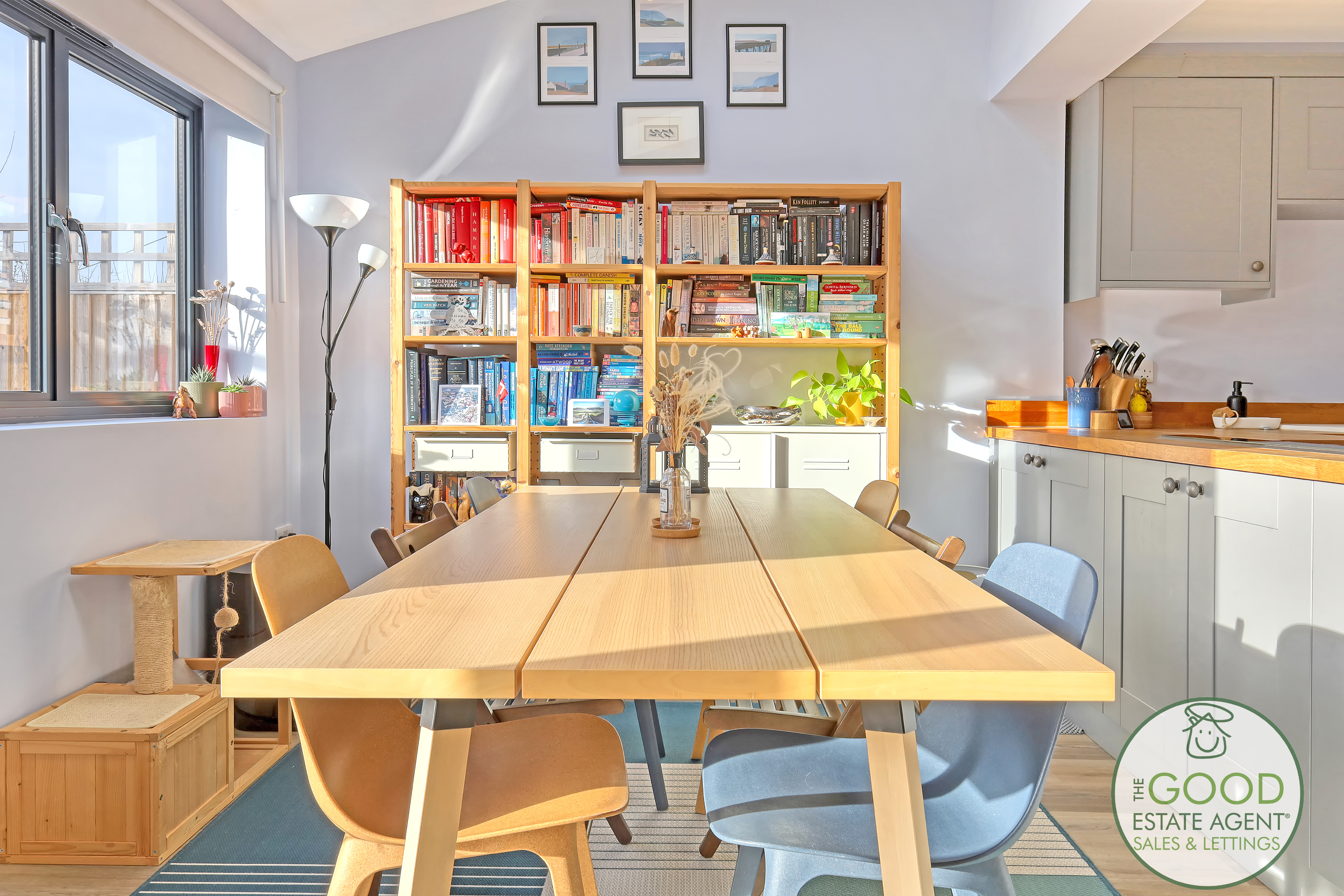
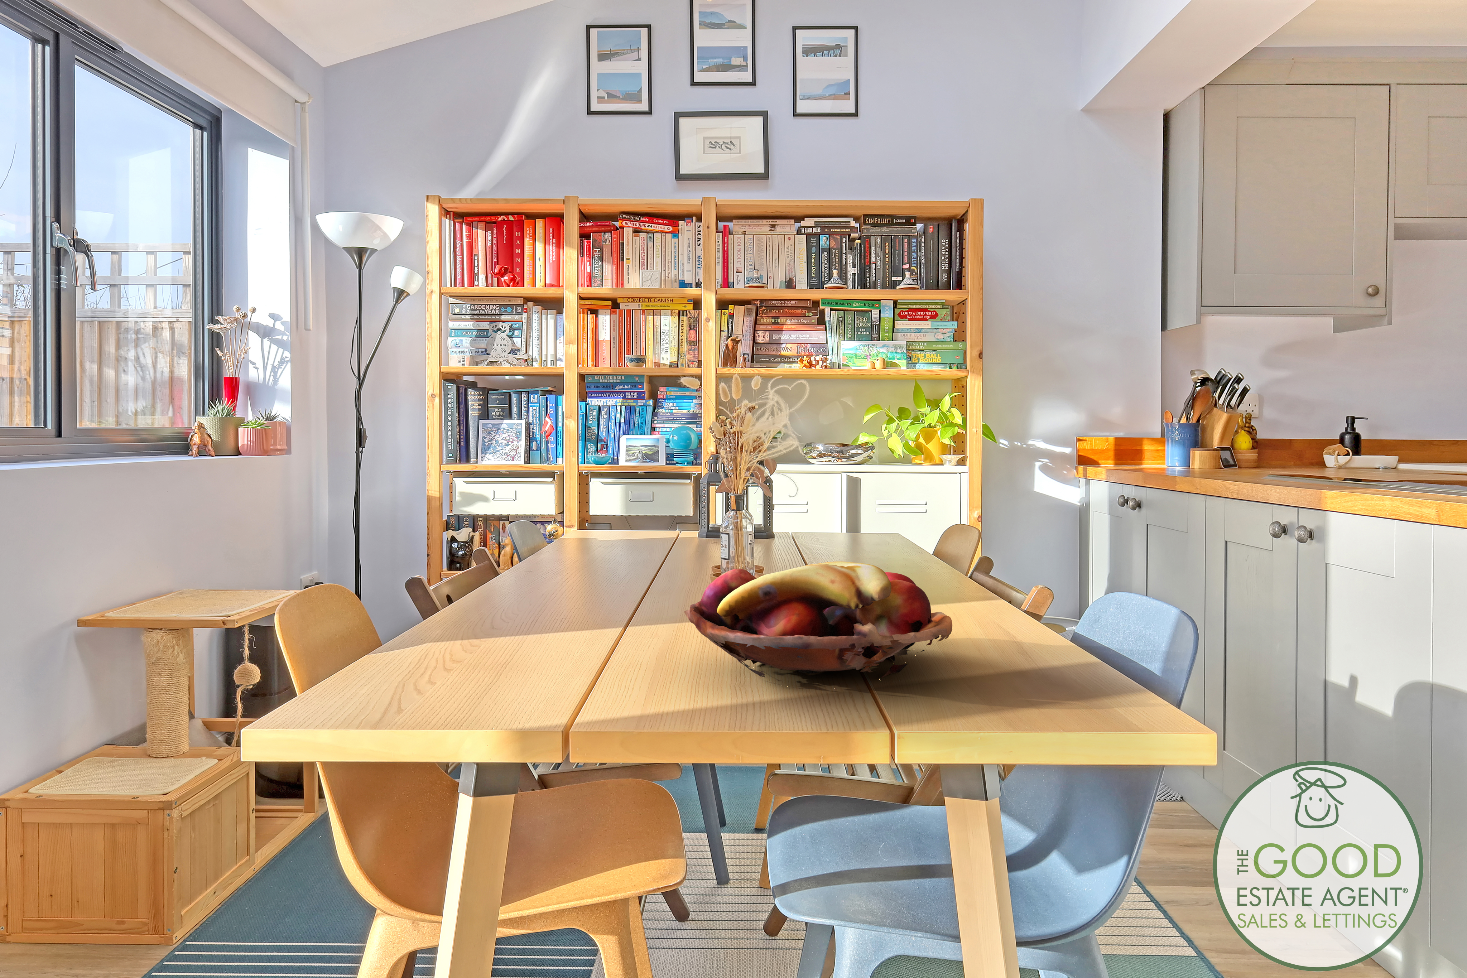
+ fruit basket [683,561,953,690]
